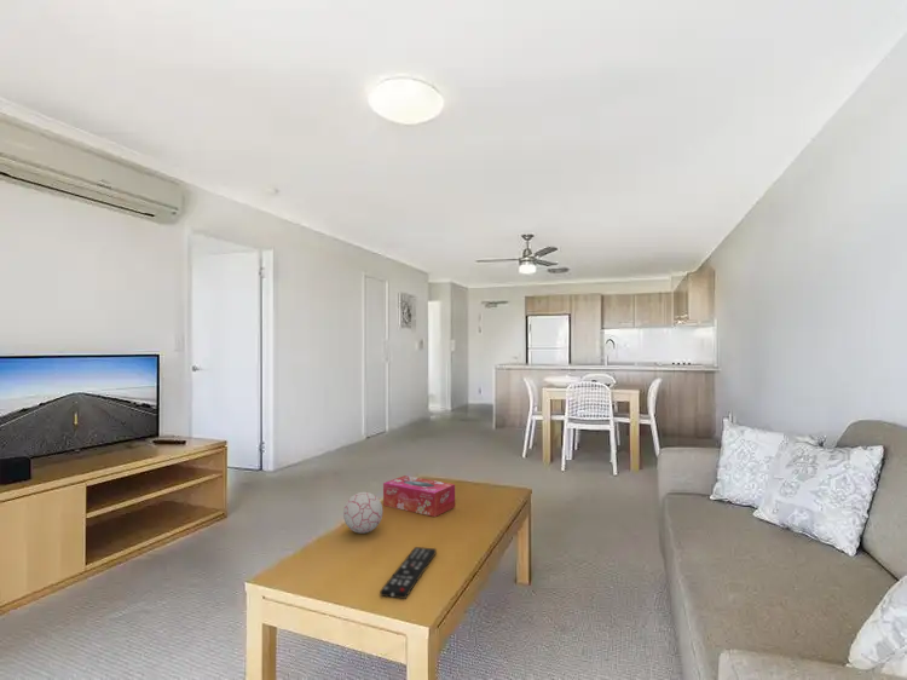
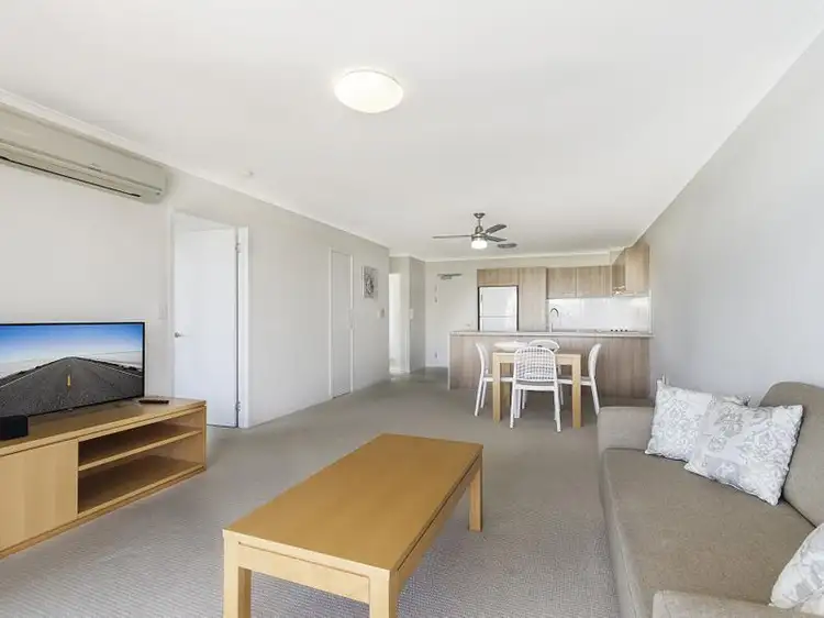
- decorative ball [342,491,385,535]
- tissue box [382,474,456,518]
- remote control [379,546,438,600]
